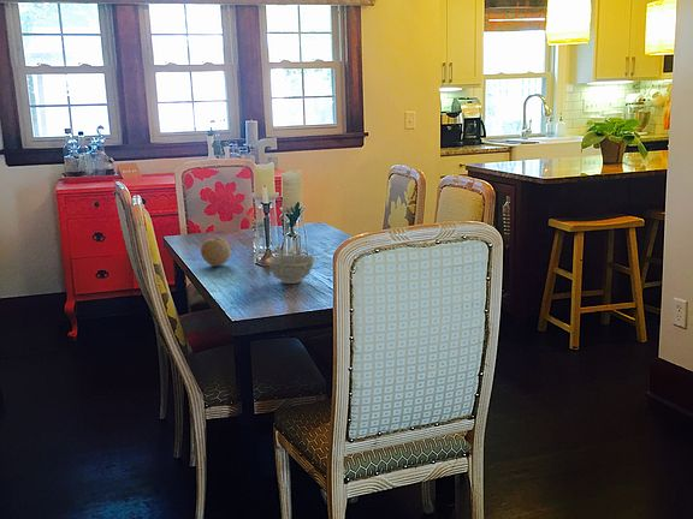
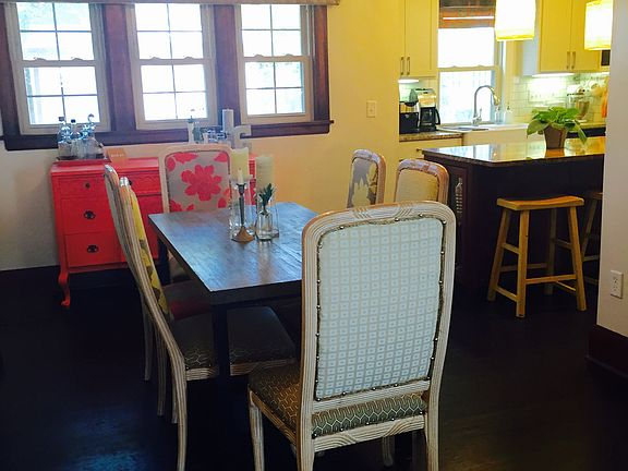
- fruit [200,237,232,267]
- bowl [265,253,316,285]
